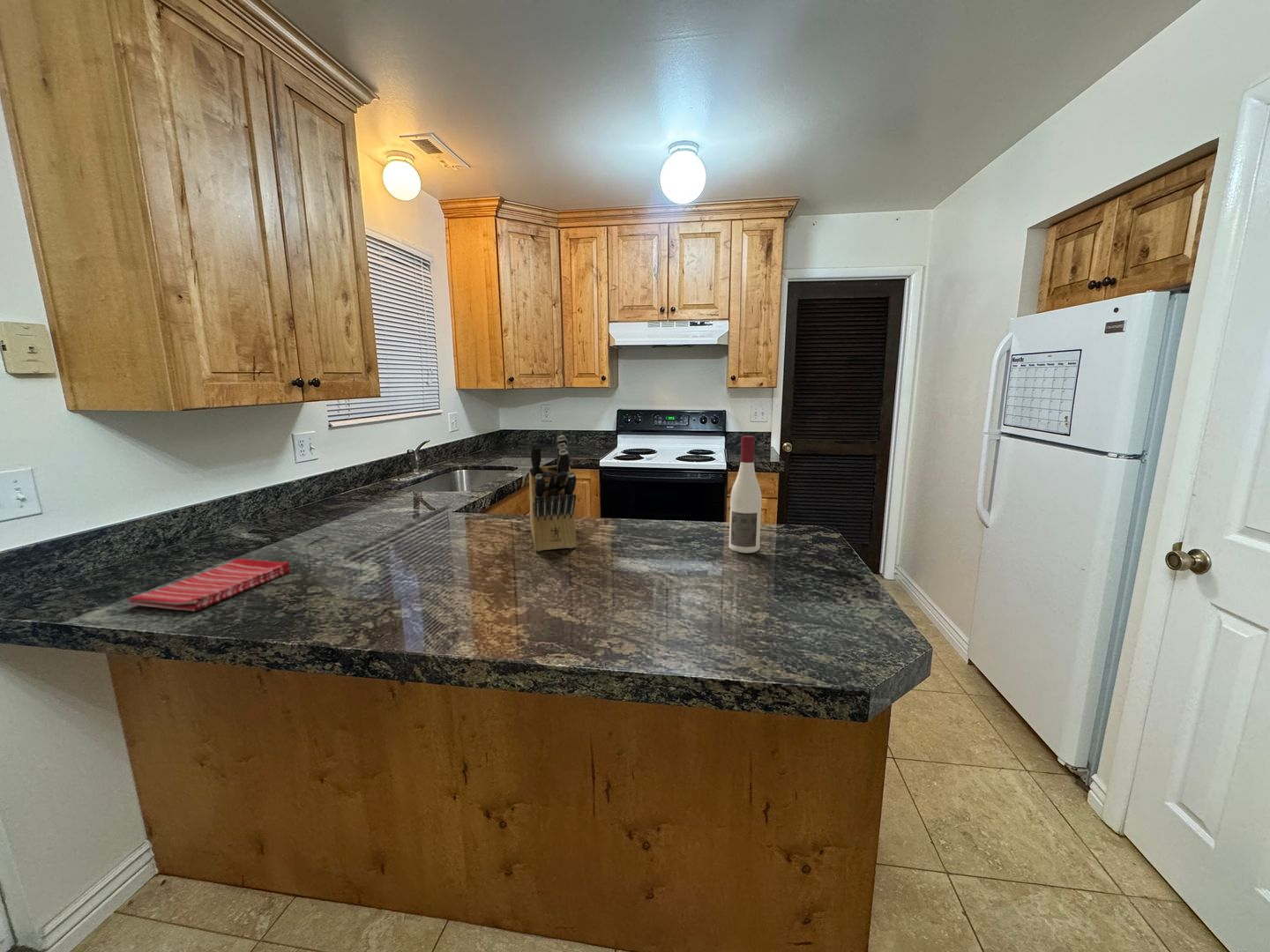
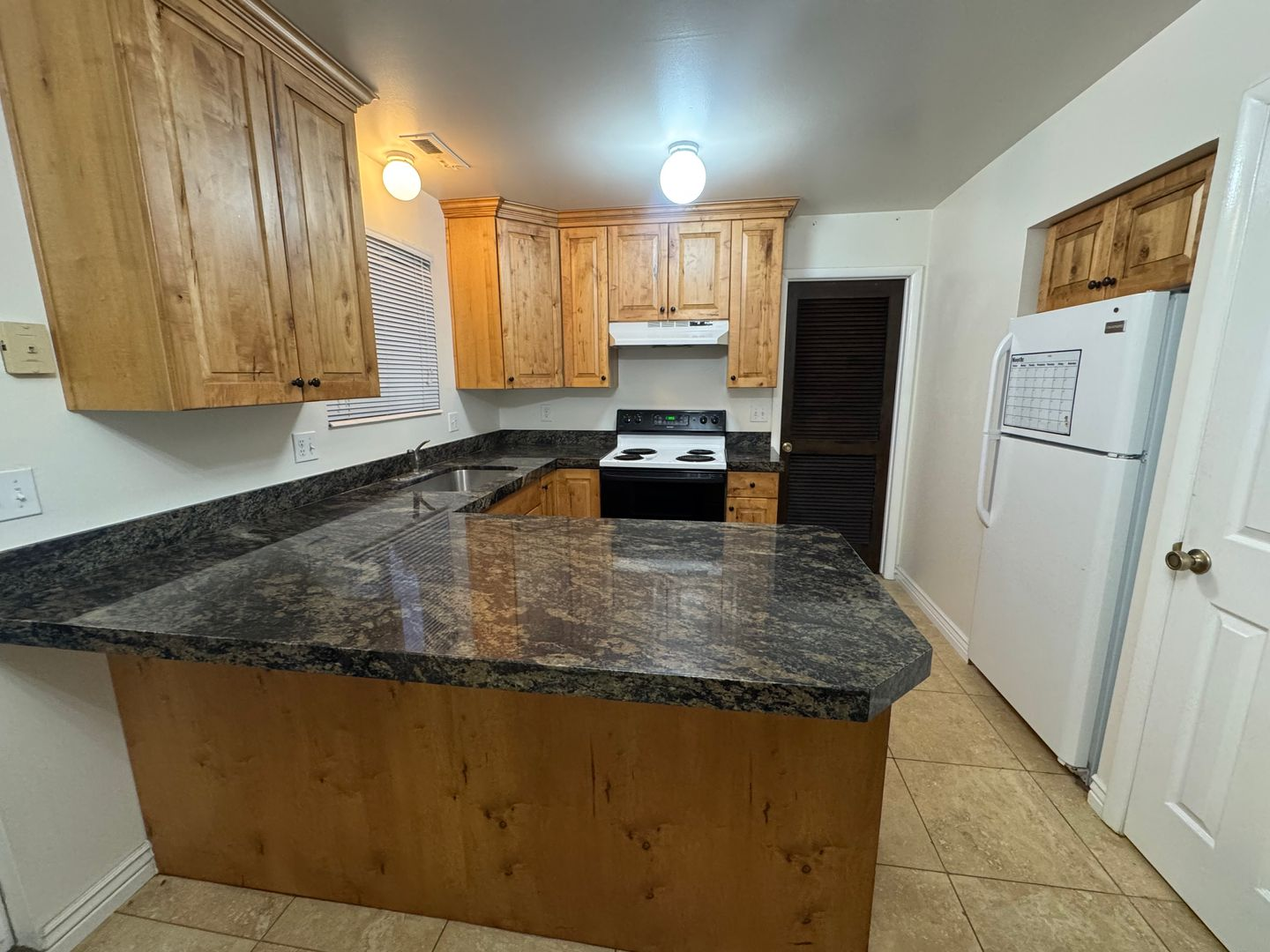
- alcohol [728,435,762,554]
- dish towel [126,558,291,612]
- knife block [528,435,577,552]
